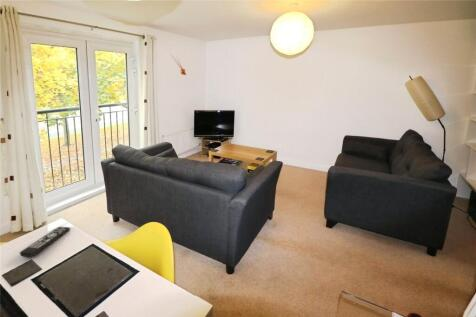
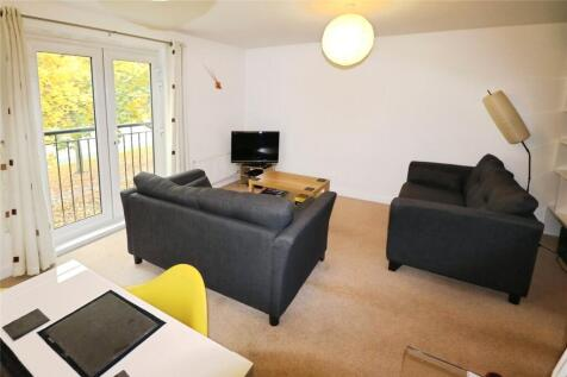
- remote control [19,226,71,258]
